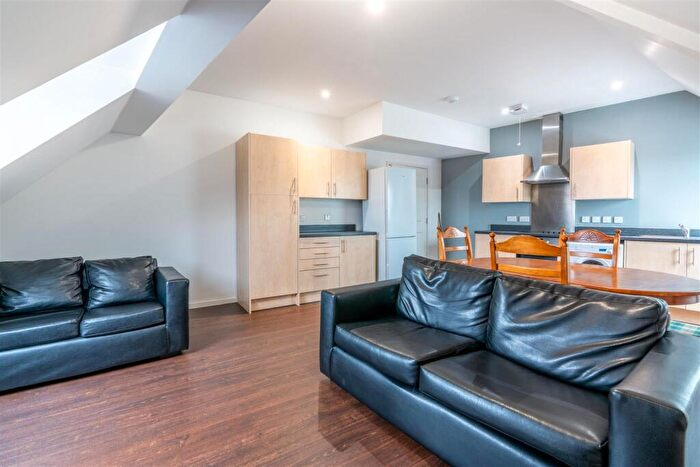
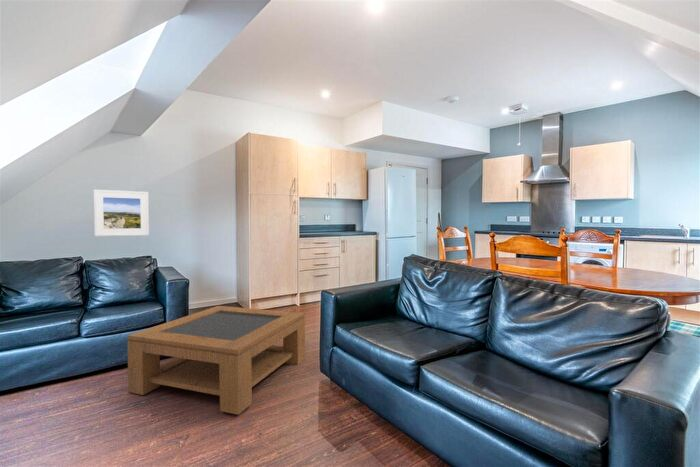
+ coffee table [126,305,306,416]
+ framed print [93,189,150,237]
